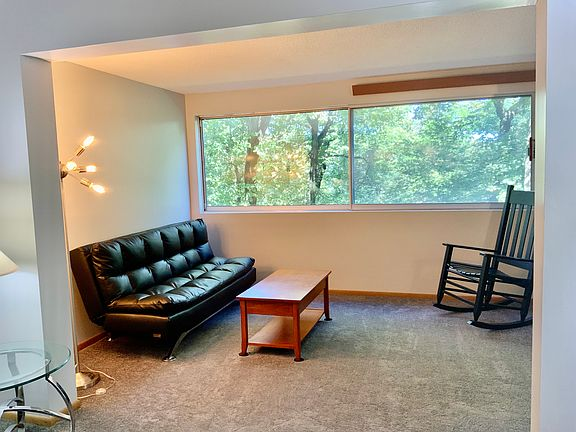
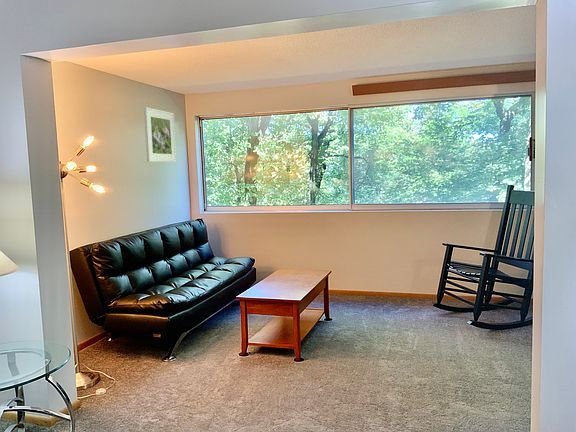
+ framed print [143,106,177,163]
